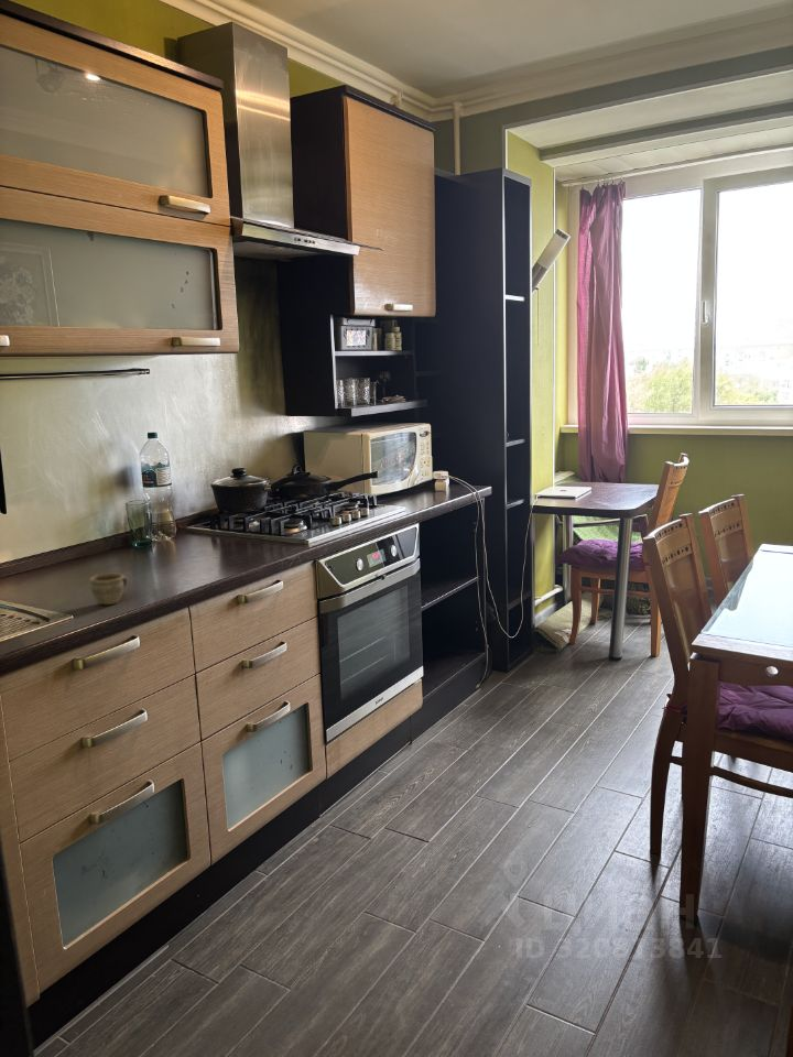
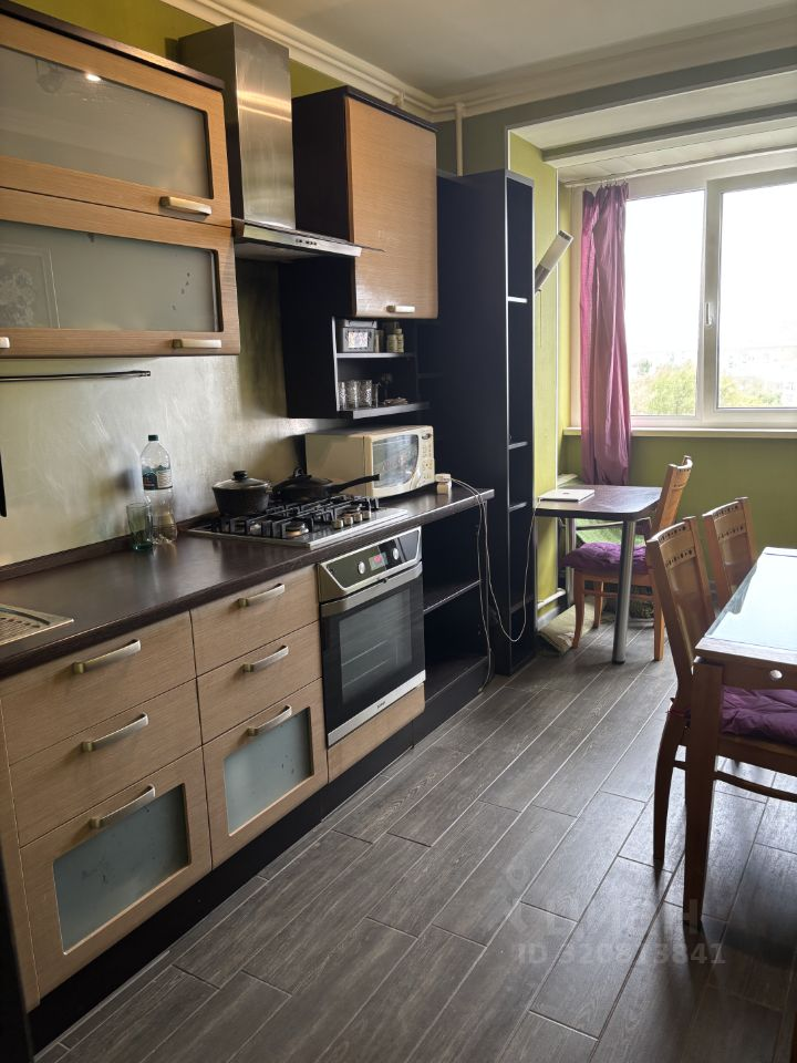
- cup [89,573,129,606]
